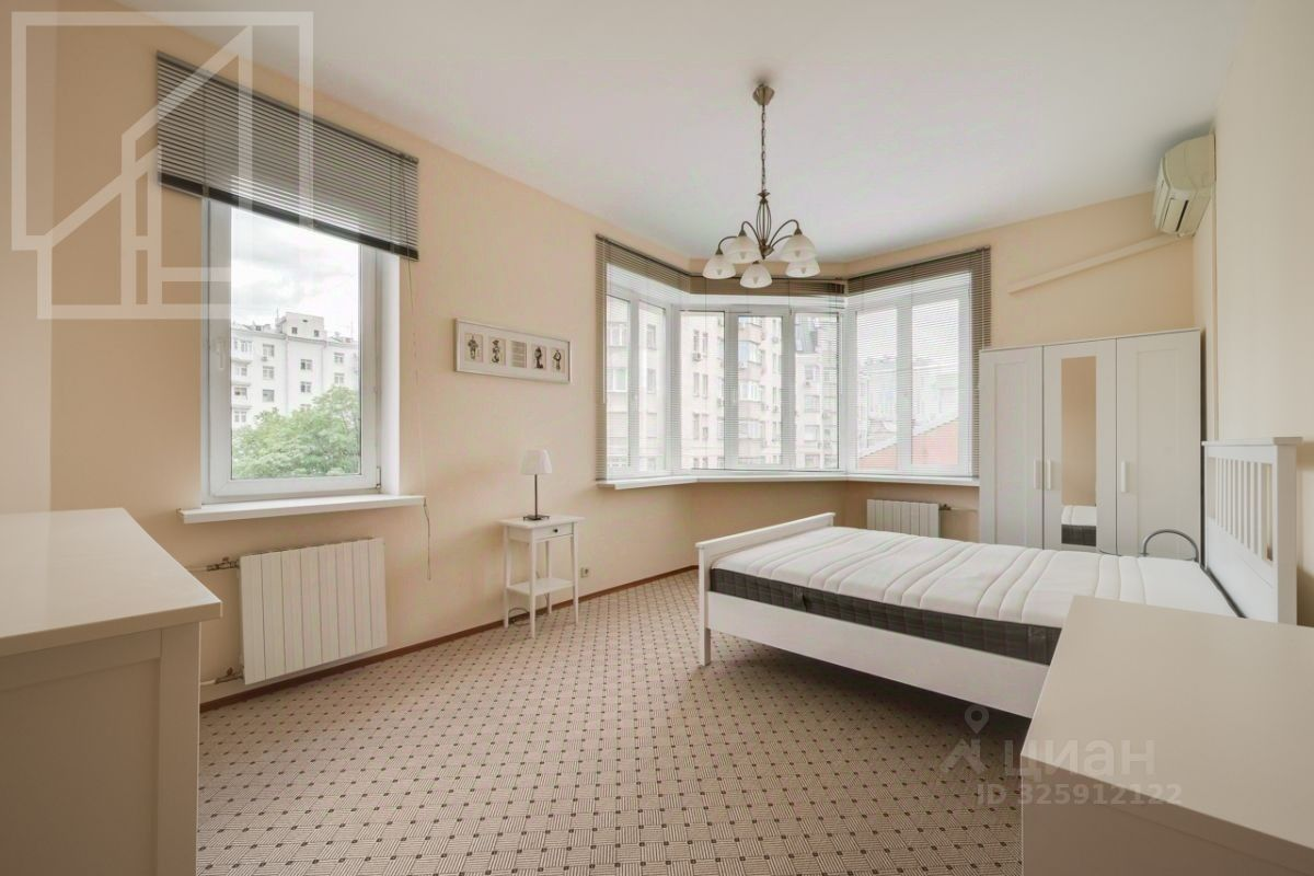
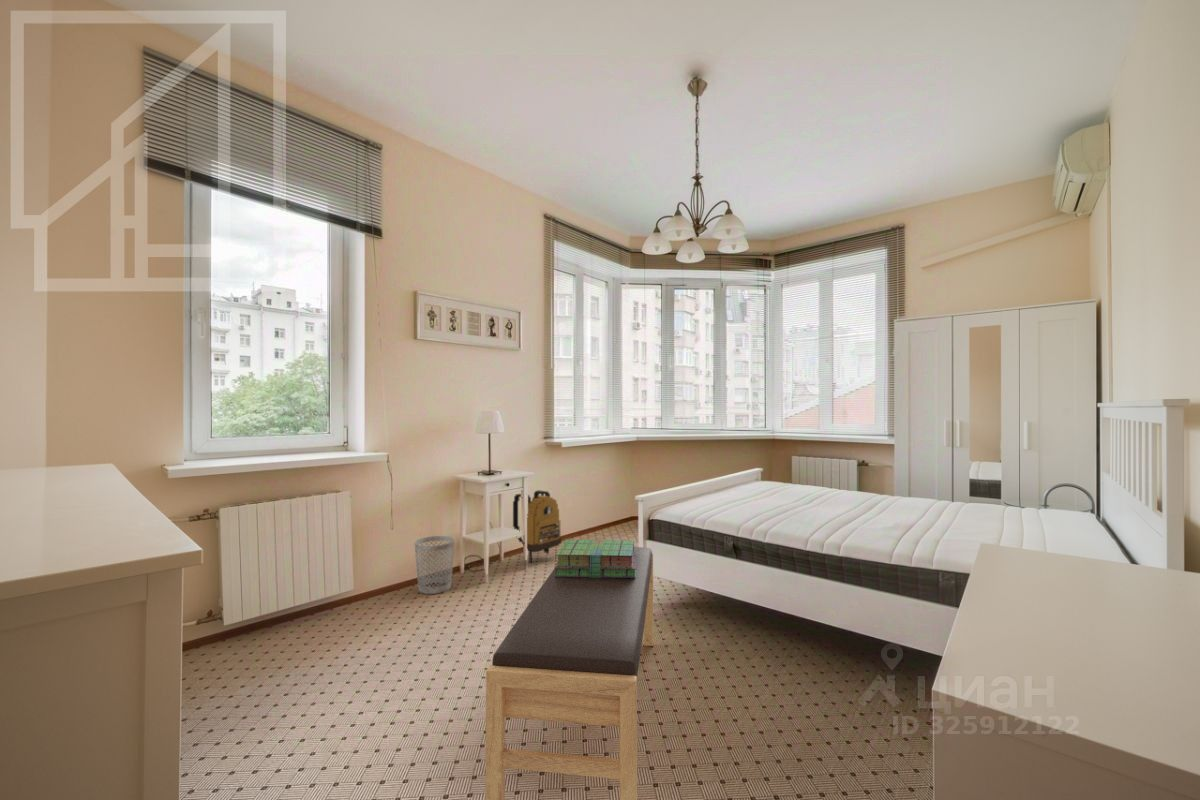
+ bench [485,546,654,800]
+ wastebasket [413,535,456,595]
+ stack of books [553,539,636,578]
+ backpack [512,489,563,564]
